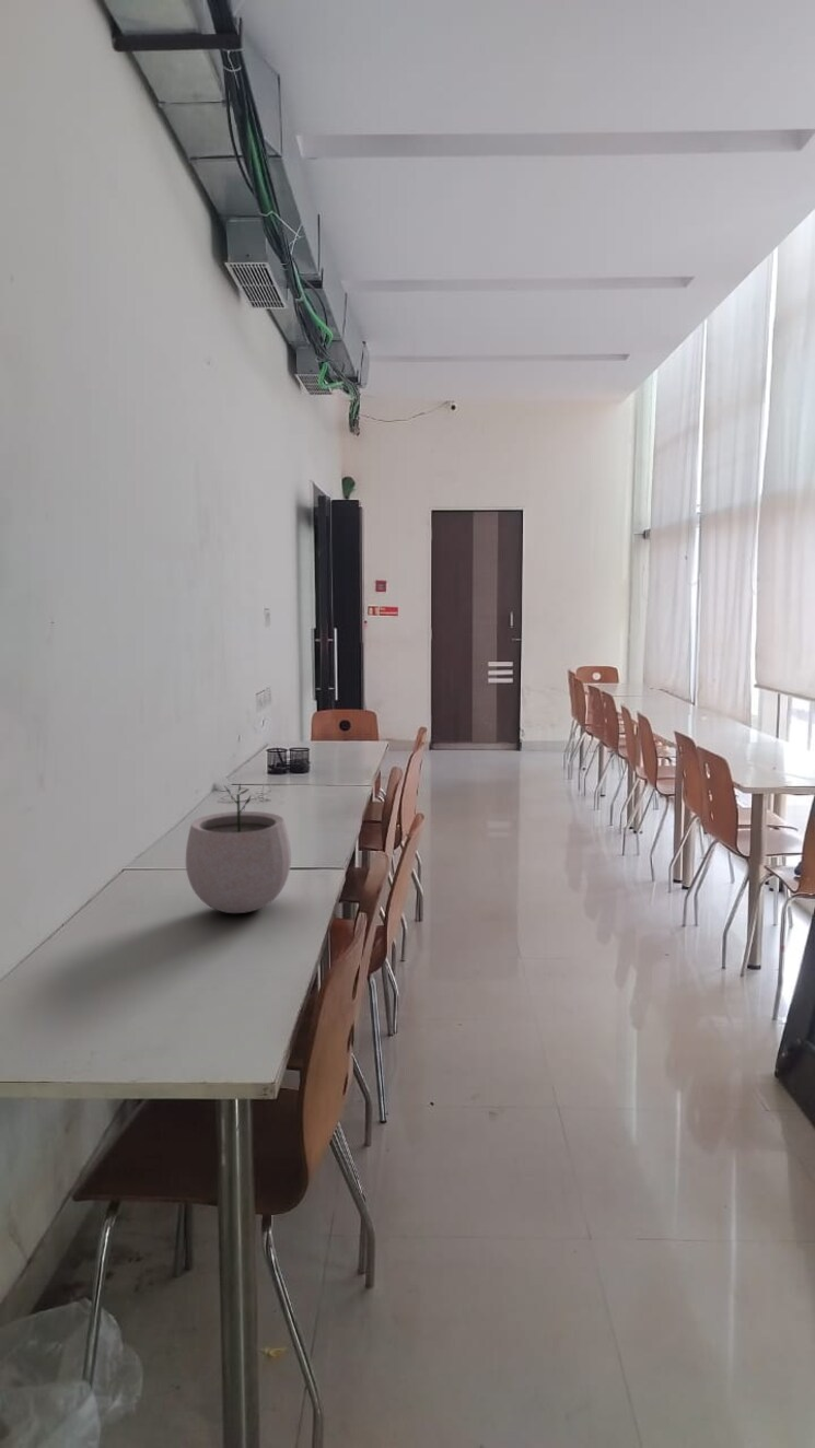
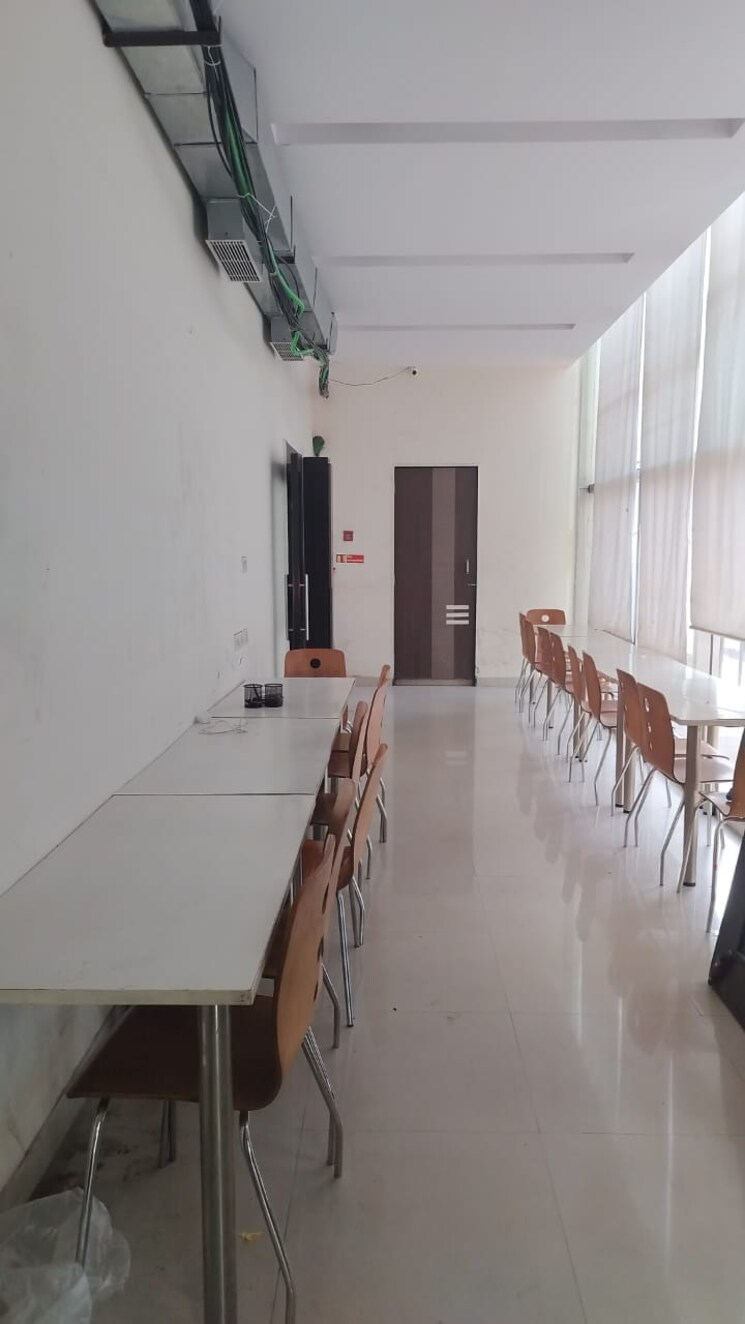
- plant pot [185,783,292,914]
